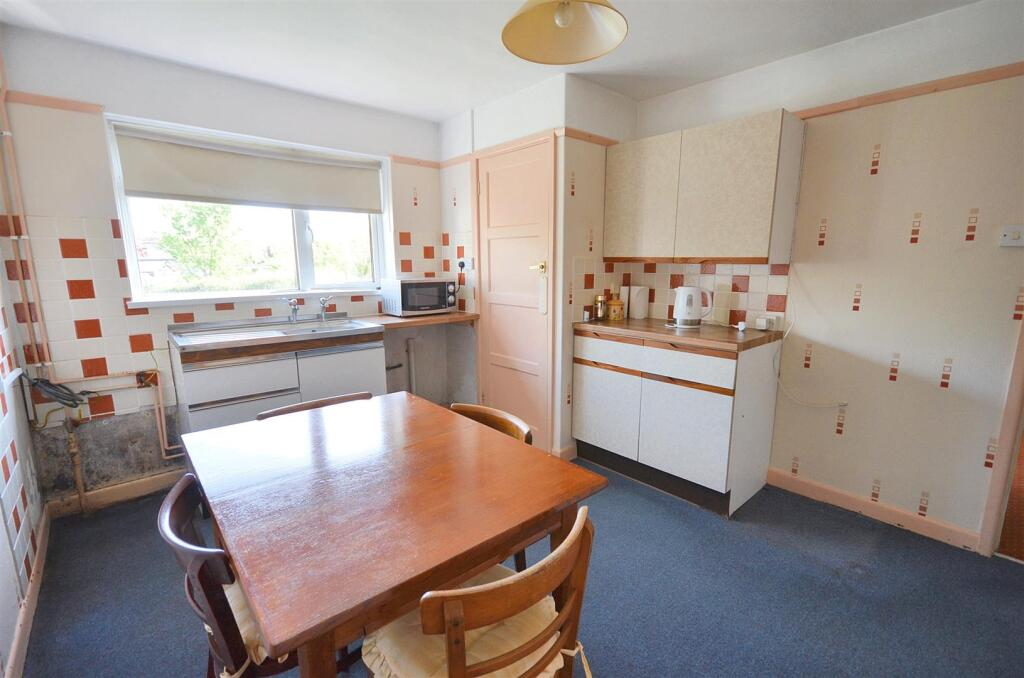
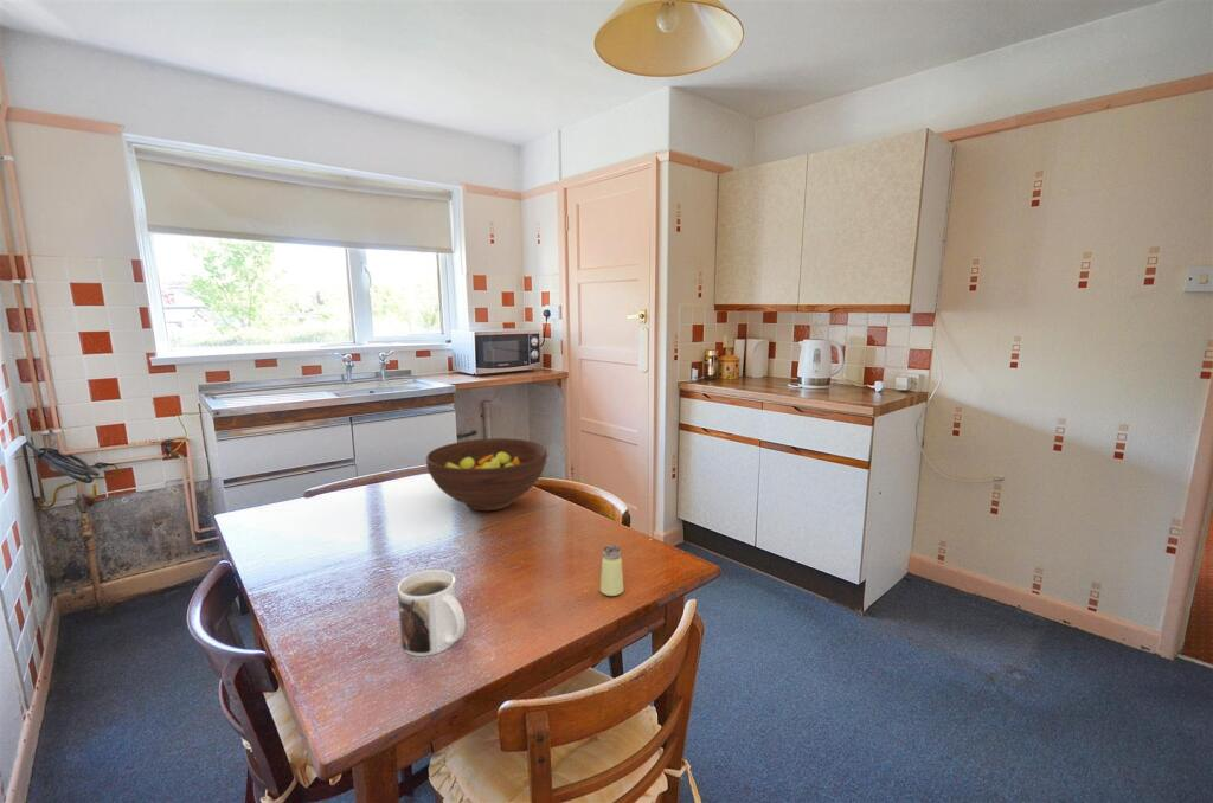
+ fruit bowl [425,437,548,512]
+ saltshaker [599,544,624,597]
+ mug [396,568,467,657]
